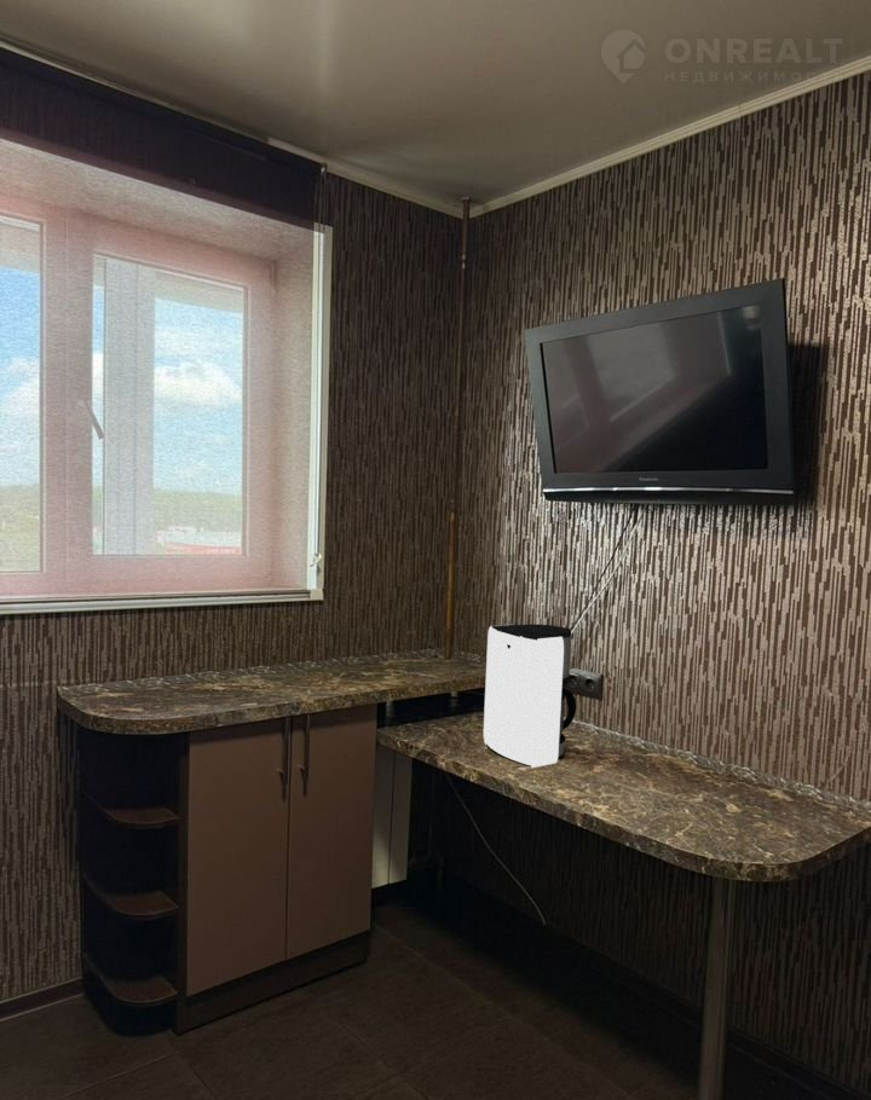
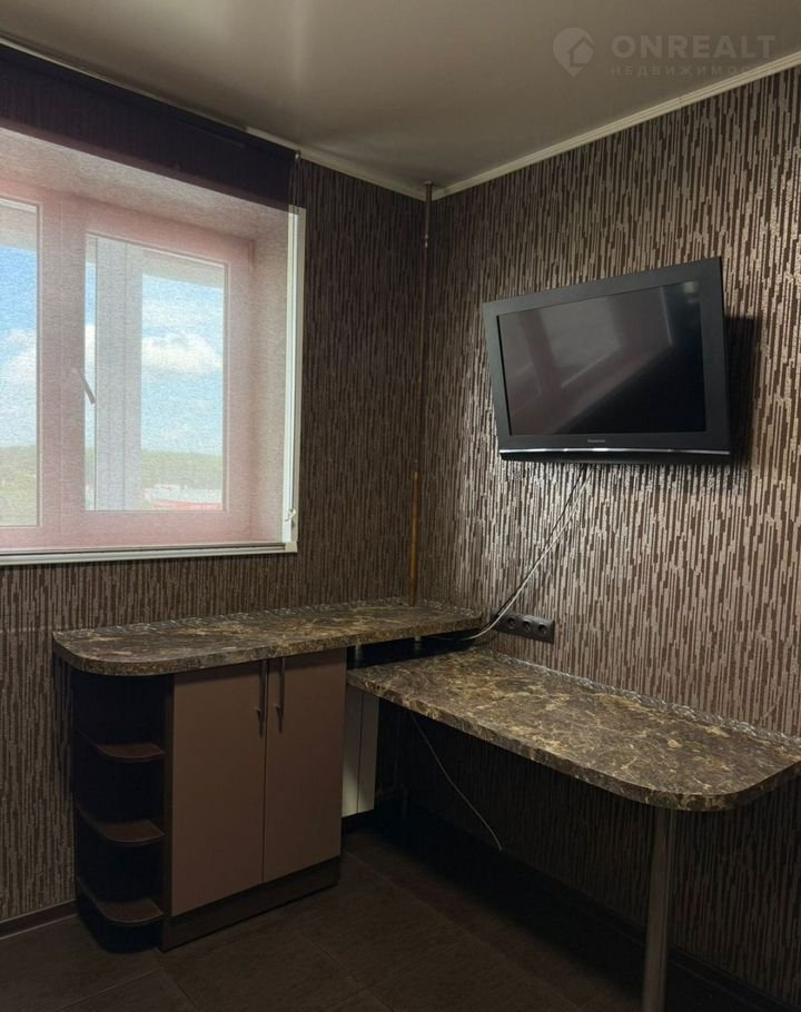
- coffee maker [483,623,577,769]
